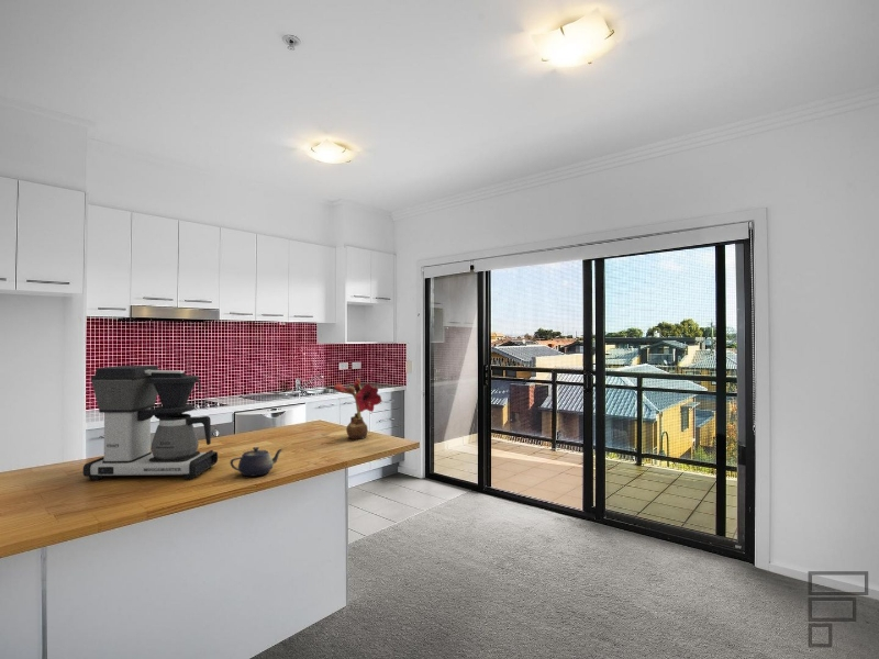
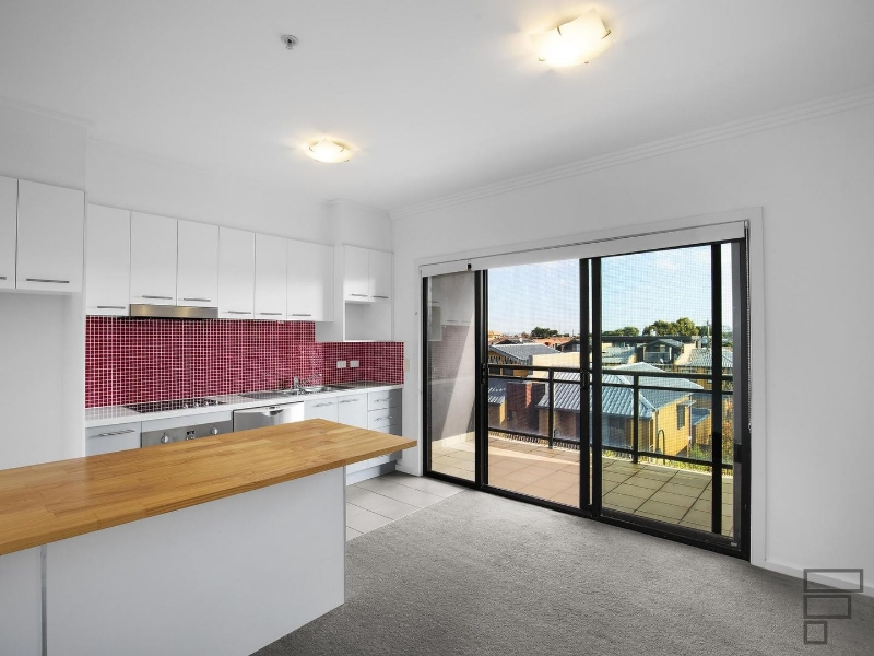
- teapot [229,446,283,477]
- flower [333,377,383,440]
- coffee maker [82,365,219,481]
